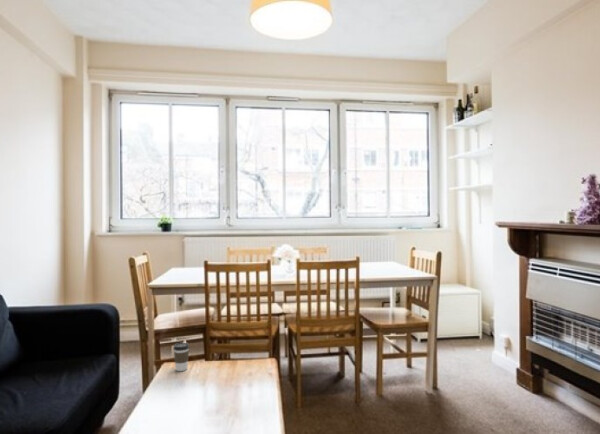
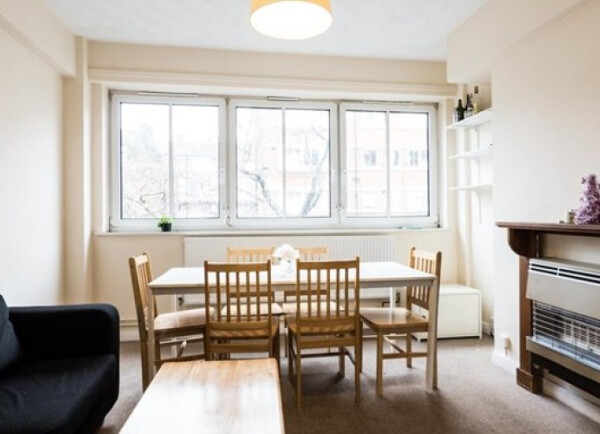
- coffee cup [172,342,190,372]
